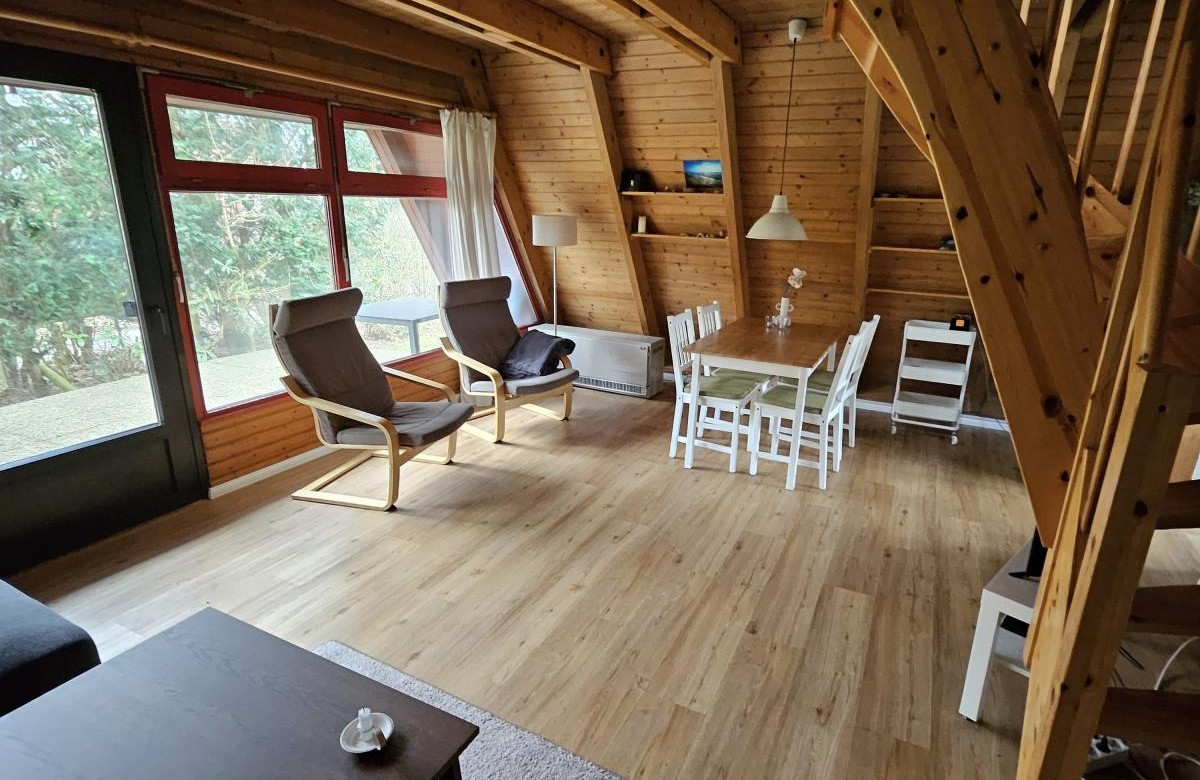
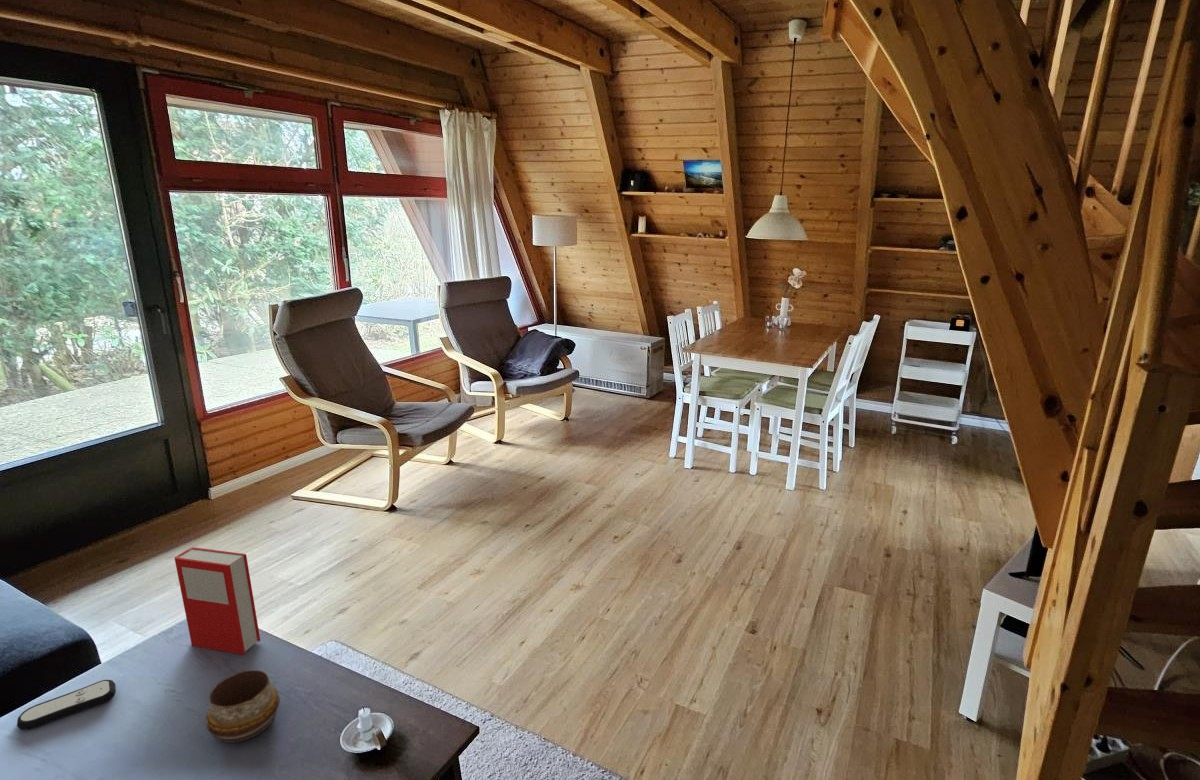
+ remote control [16,679,117,731]
+ book [173,546,261,656]
+ decorative bowl [205,669,281,744]
